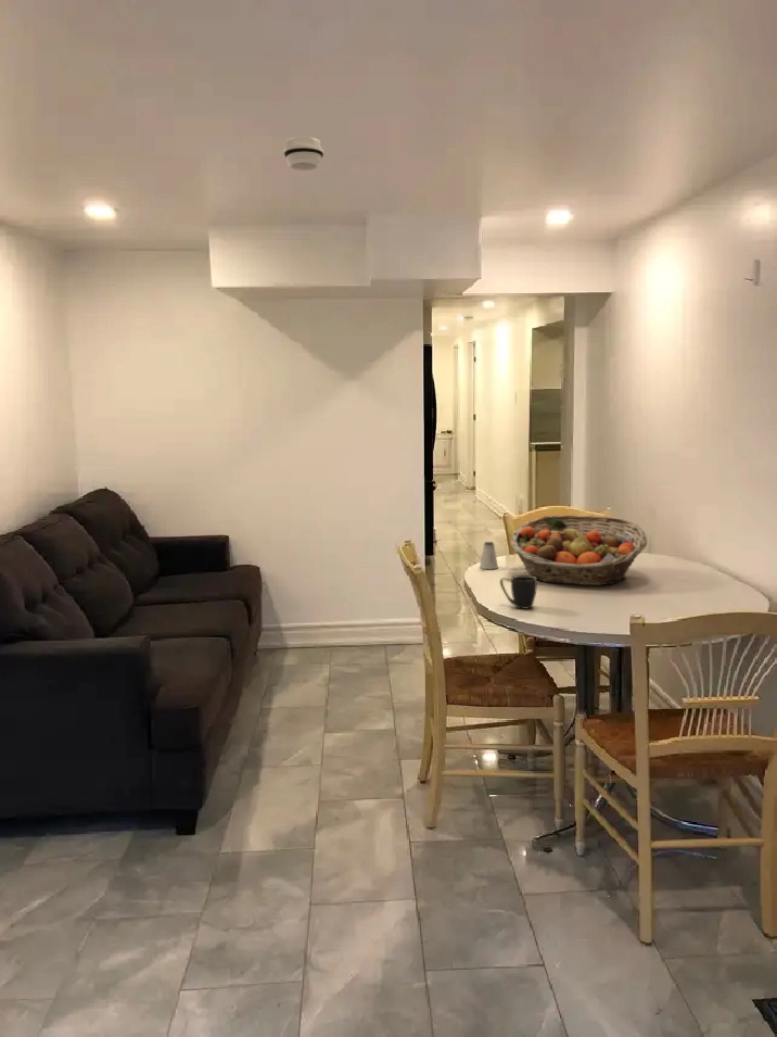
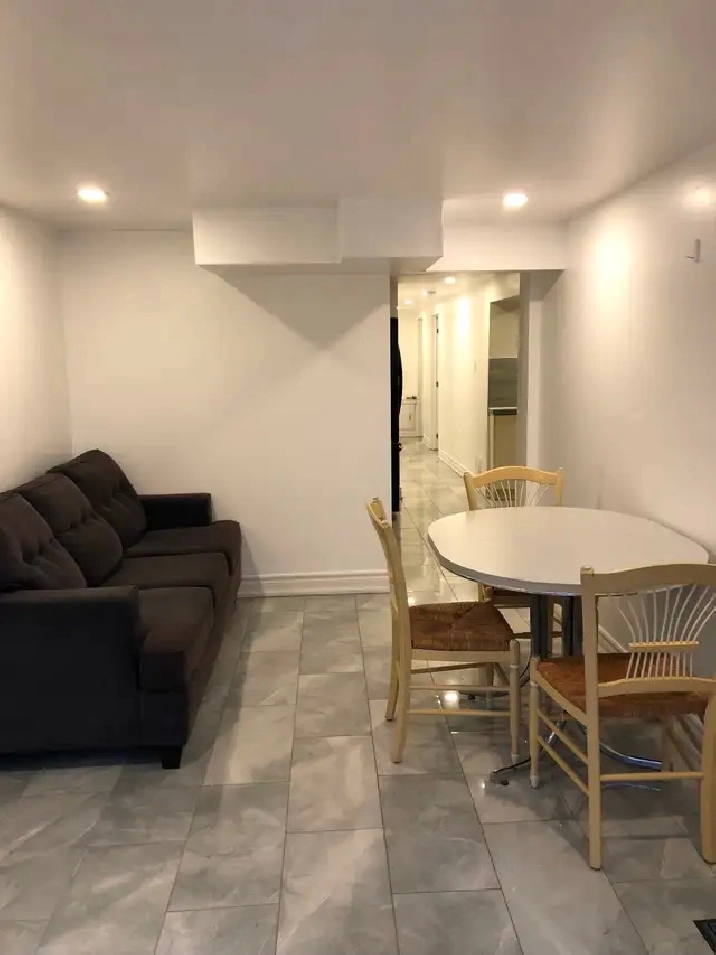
- saltshaker [479,541,499,570]
- smoke detector [282,136,324,172]
- fruit basket [509,515,648,586]
- mug [499,574,538,610]
